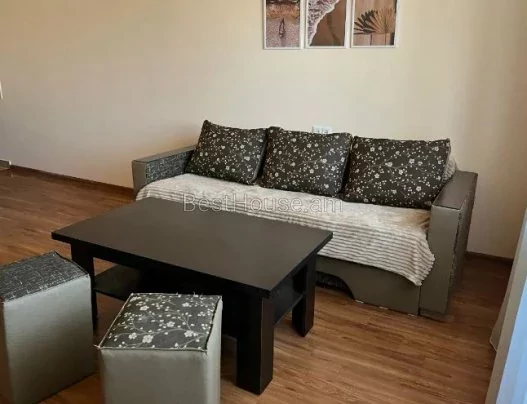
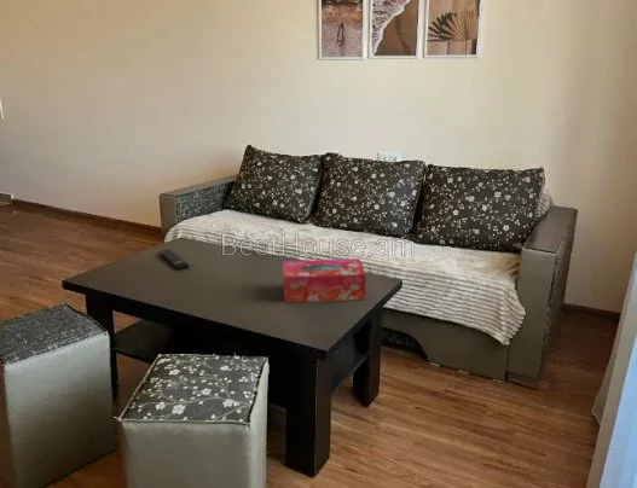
+ tissue box [282,257,366,303]
+ remote control [157,248,191,272]
